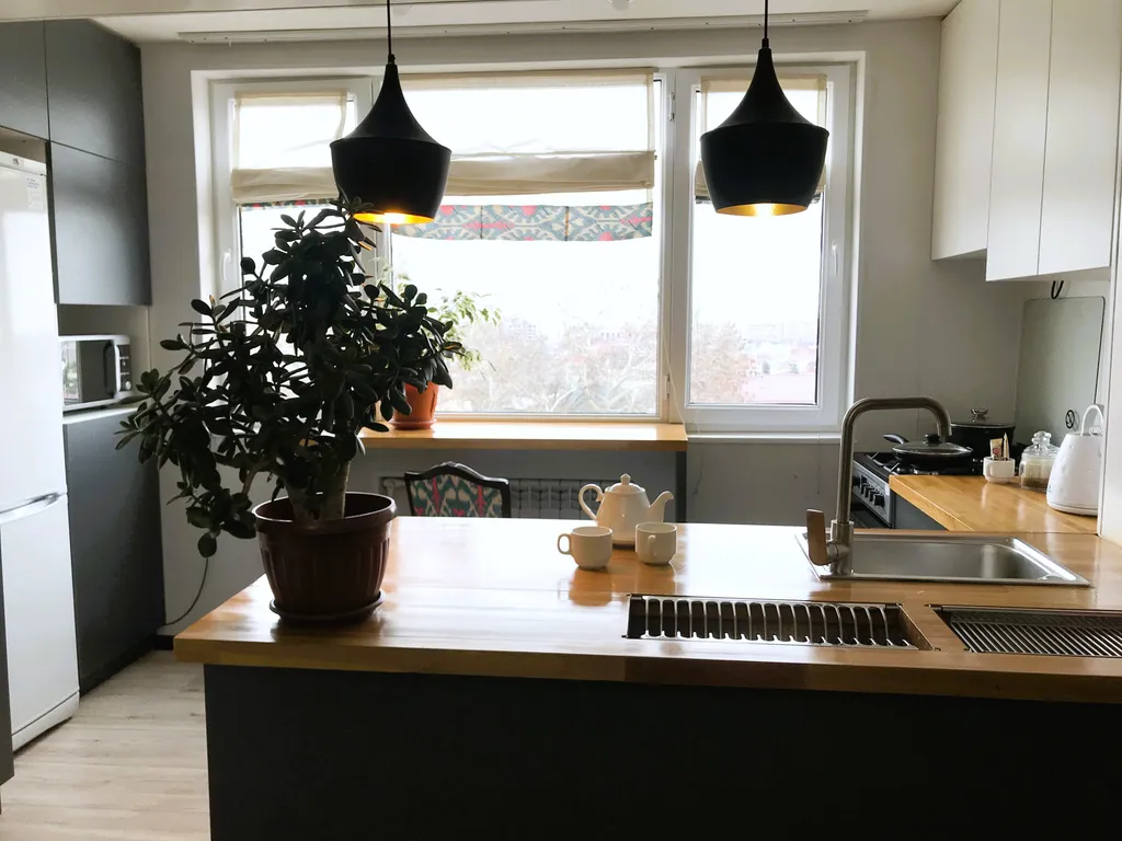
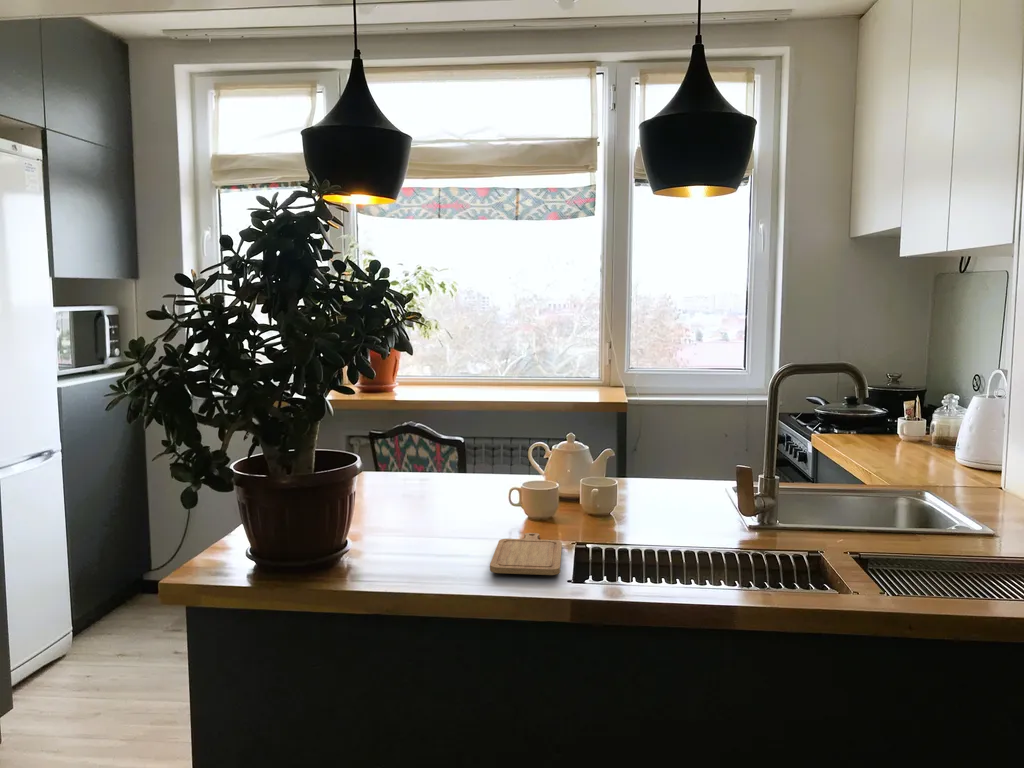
+ chopping board [489,532,563,576]
